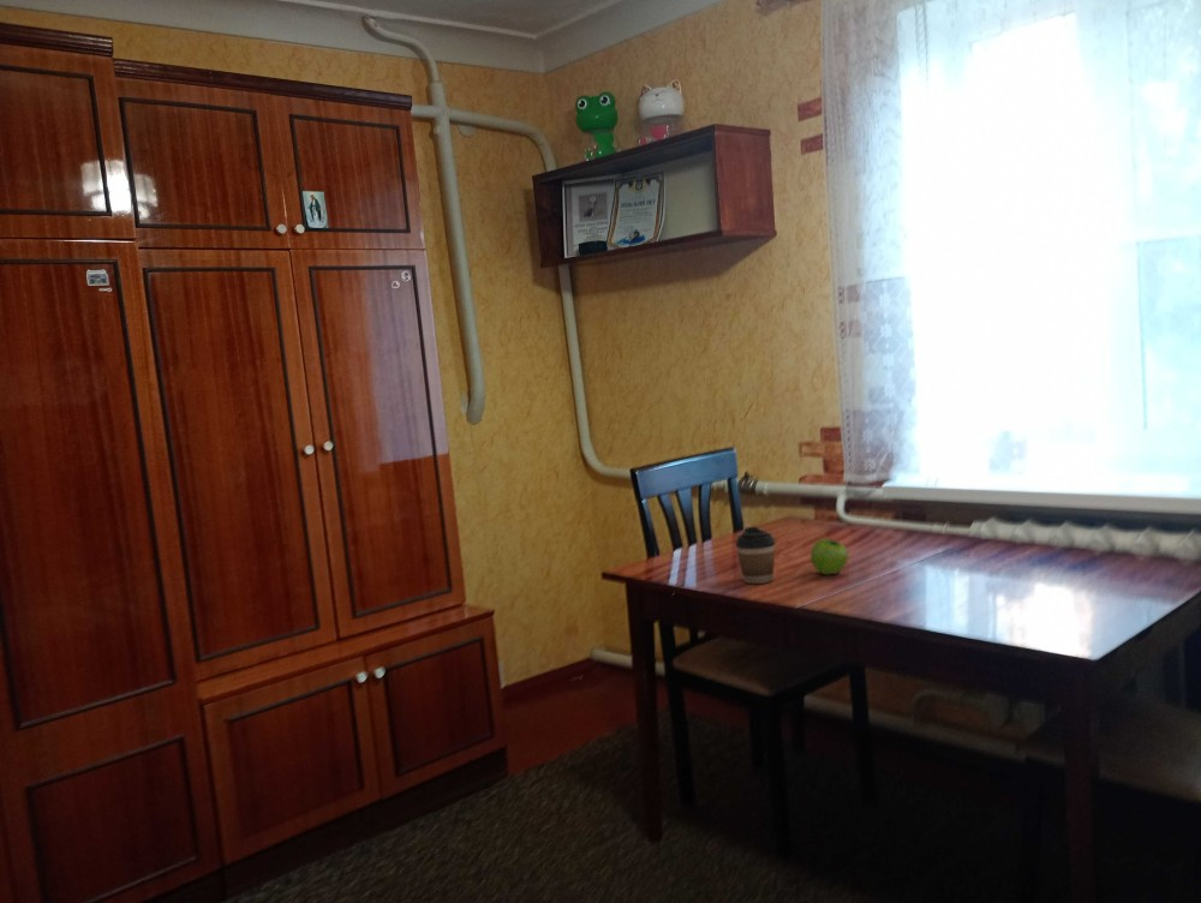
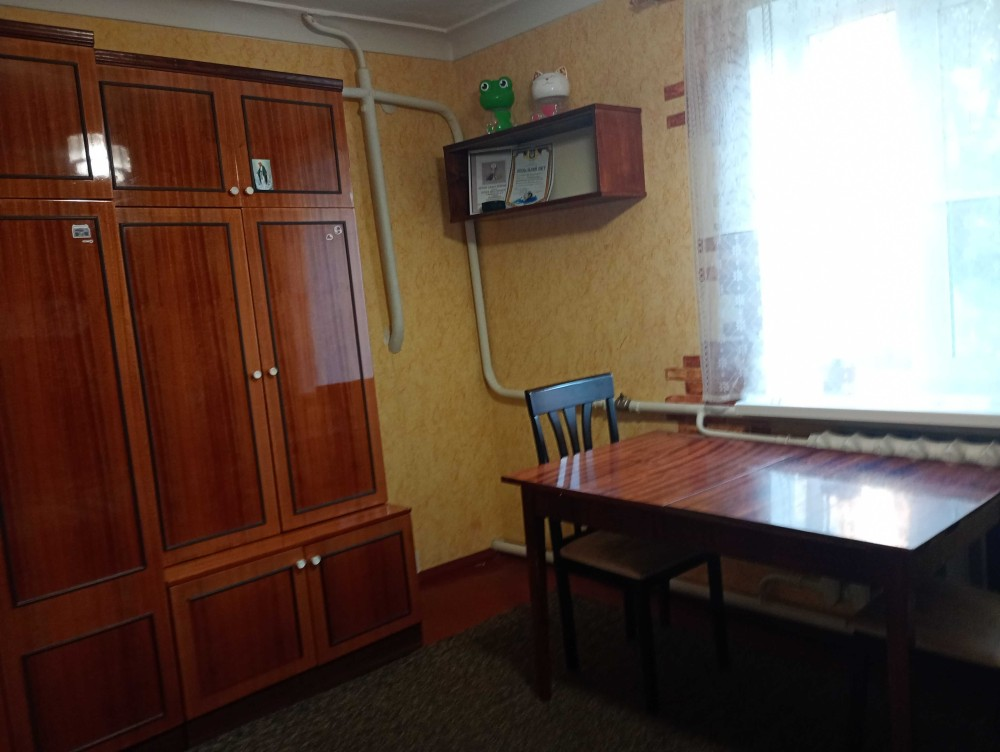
- fruit [809,538,849,576]
- coffee cup [734,526,777,585]
